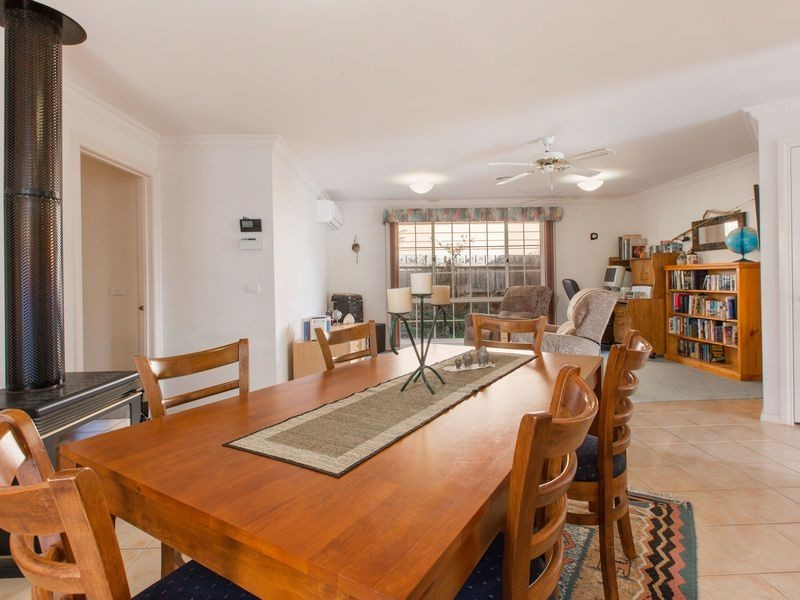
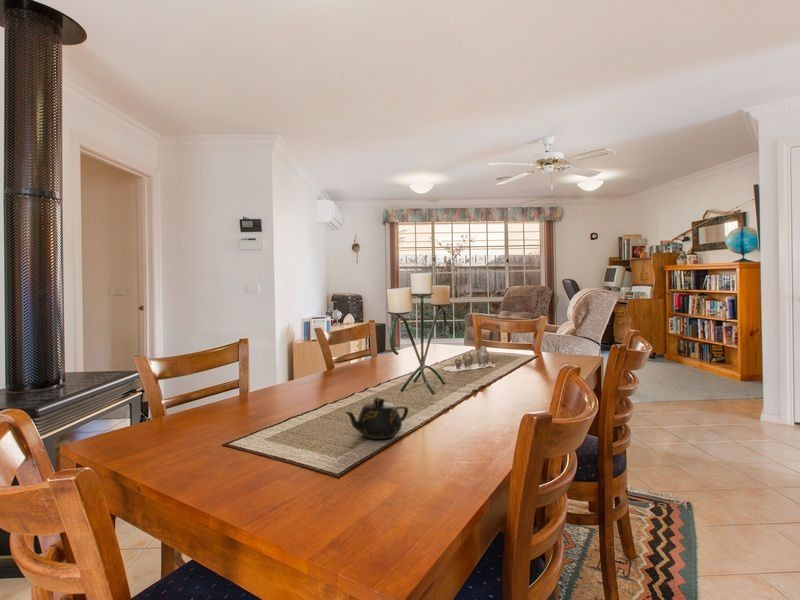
+ teapot [343,396,409,440]
